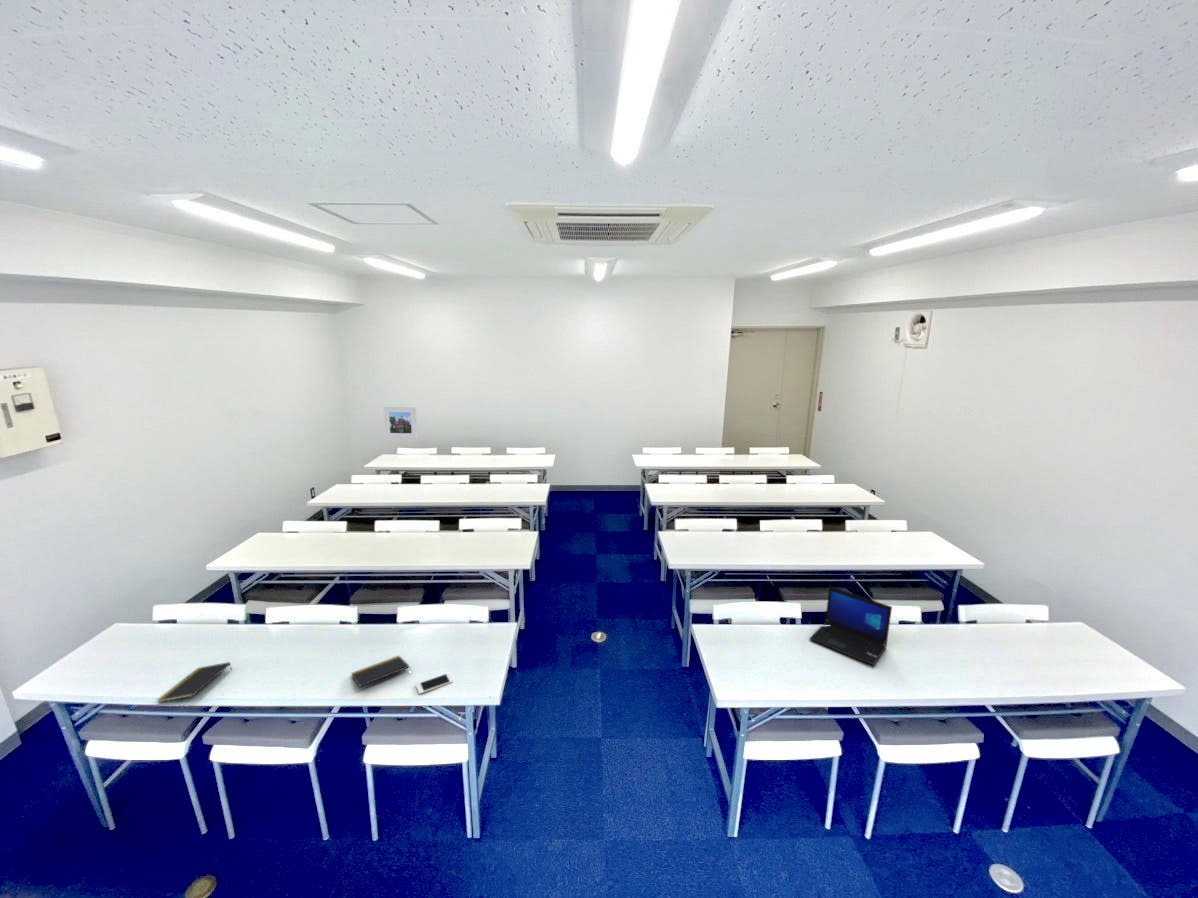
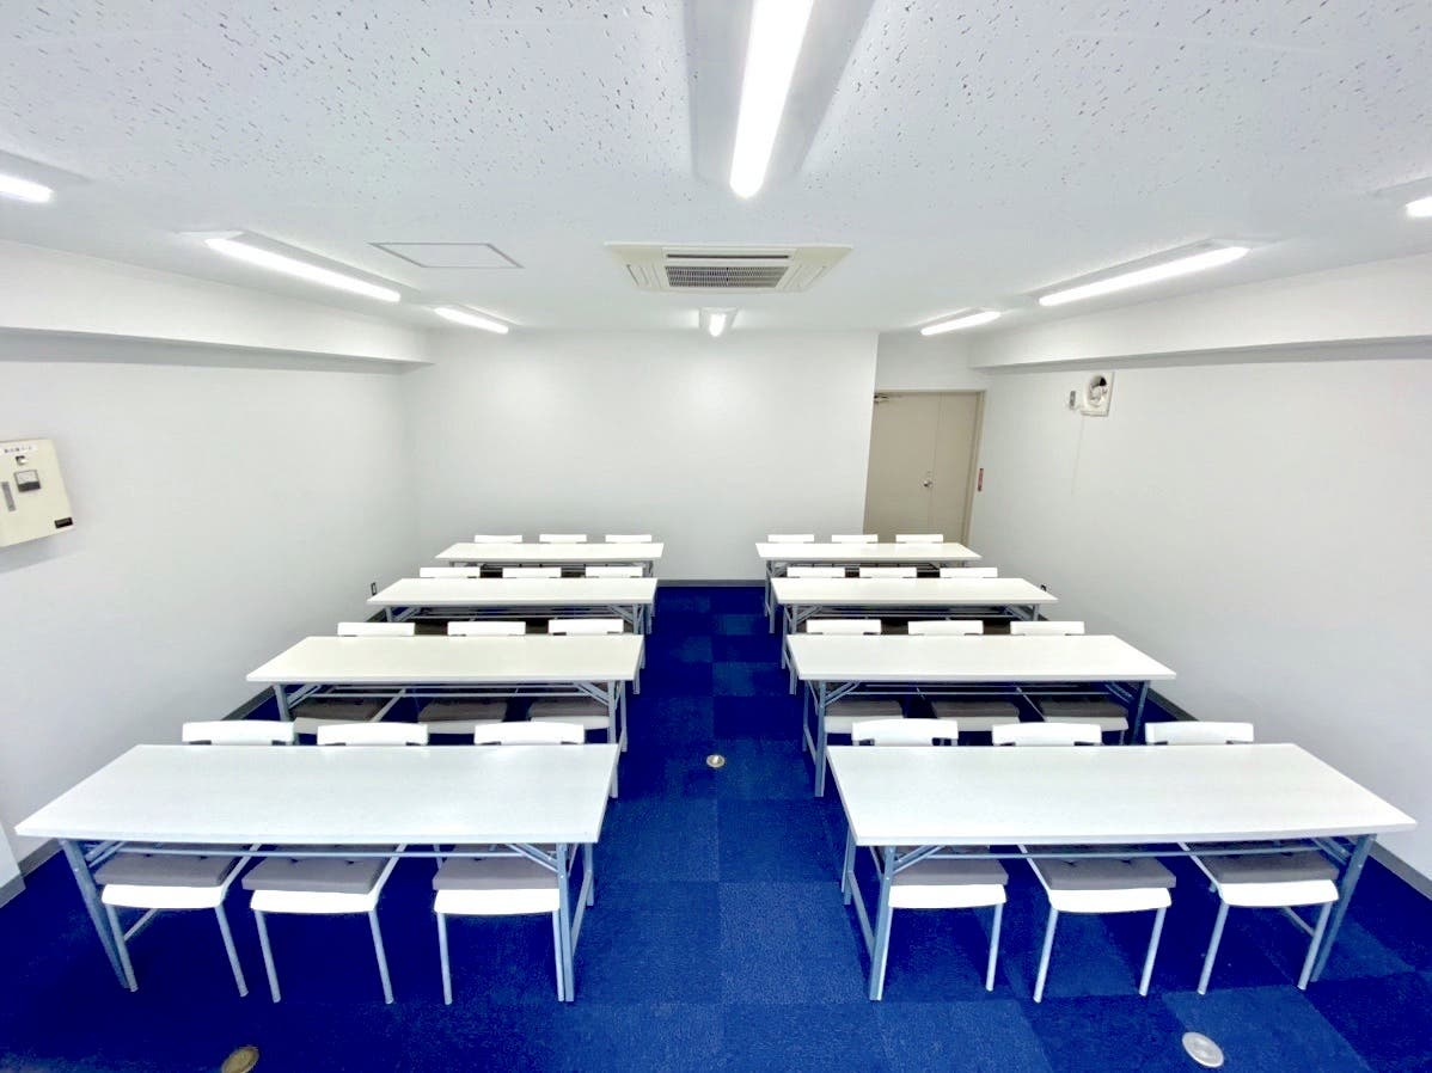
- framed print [383,406,418,439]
- notepad [157,661,232,704]
- laptop [808,585,893,667]
- notepad [350,655,411,688]
- cell phone [415,672,454,695]
